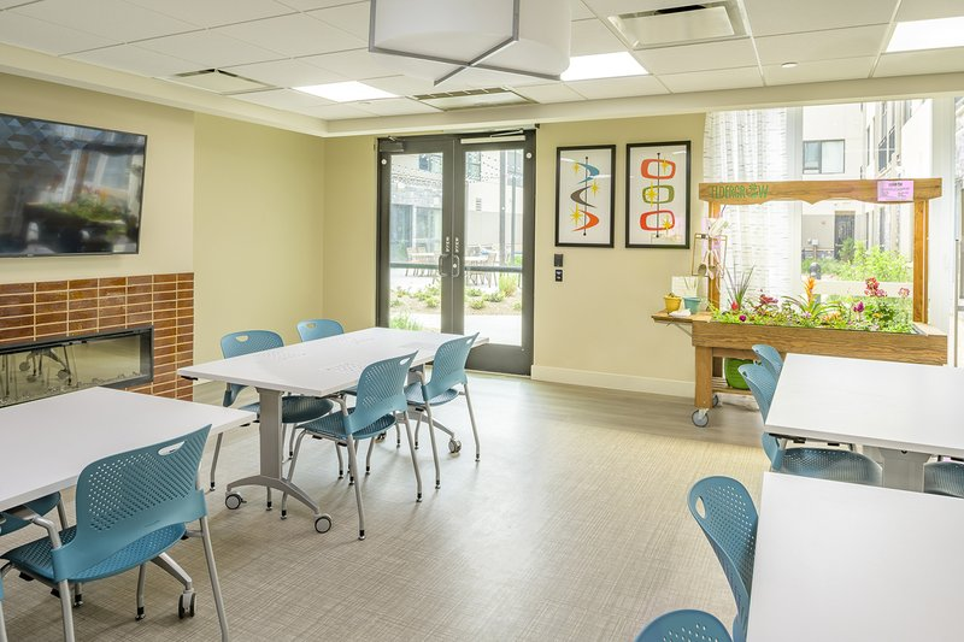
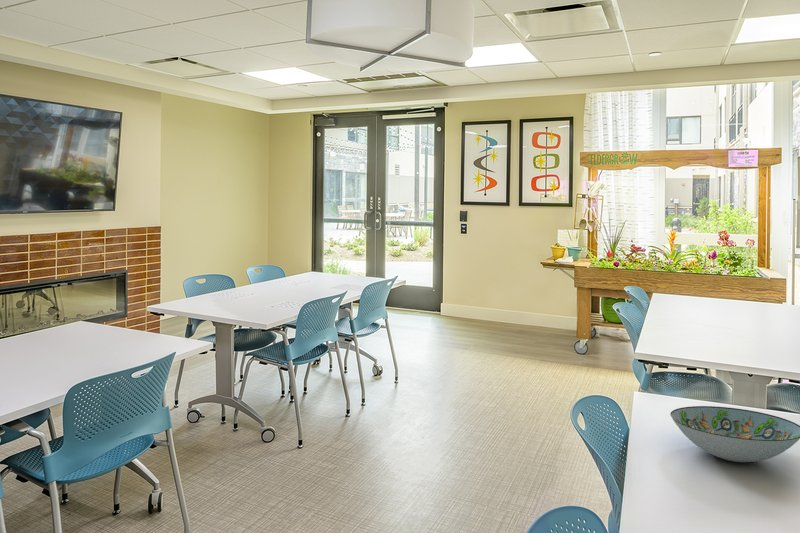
+ decorative bowl [669,405,800,463]
